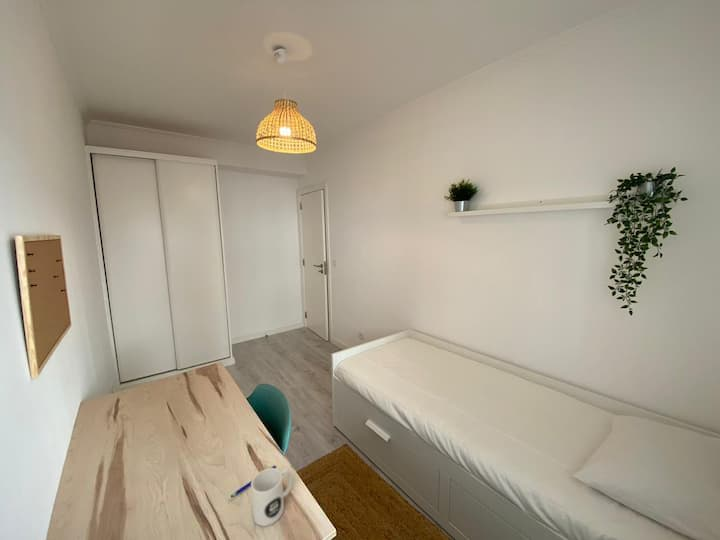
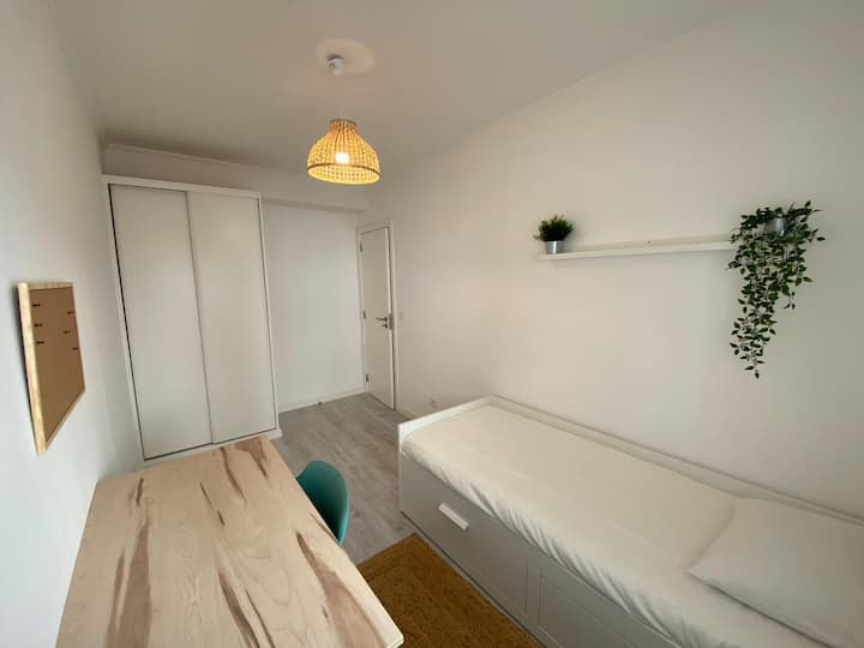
- pen [230,464,277,499]
- mug [250,467,293,527]
